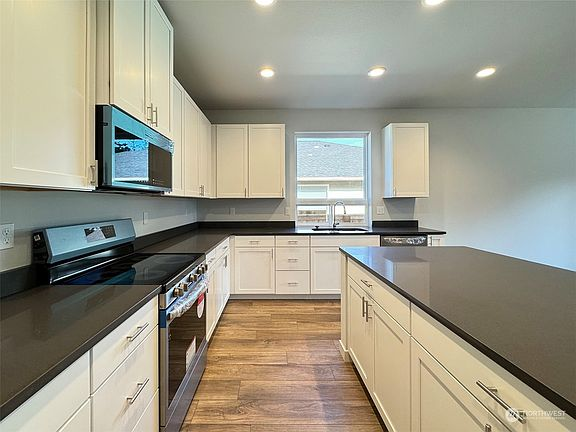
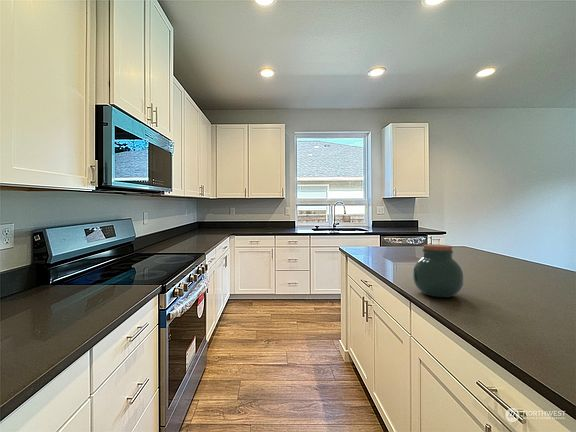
+ jar [412,243,465,298]
